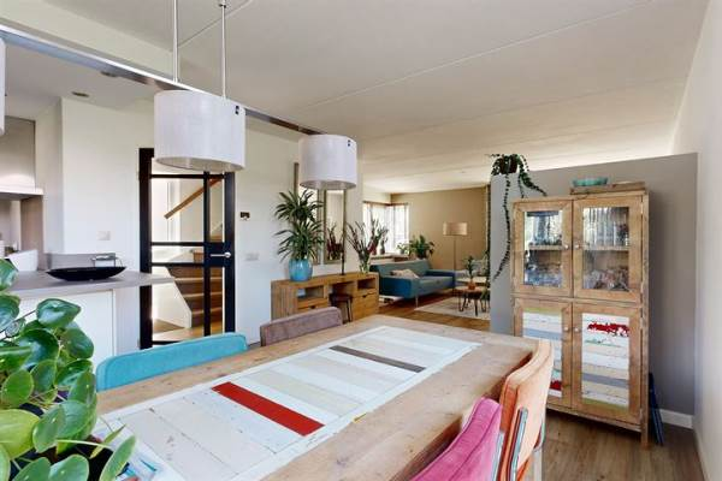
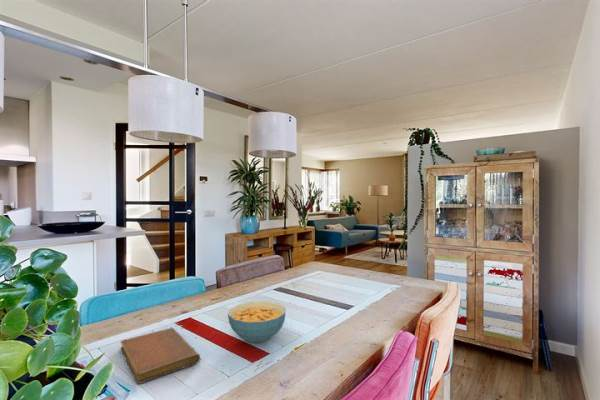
+ cereal bowl [227,300,287,344]
+ notebook [120,327,201,385]
